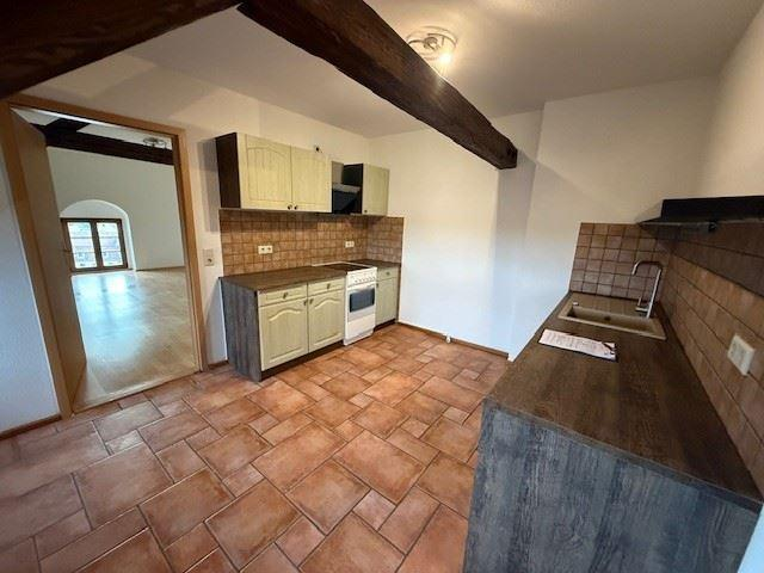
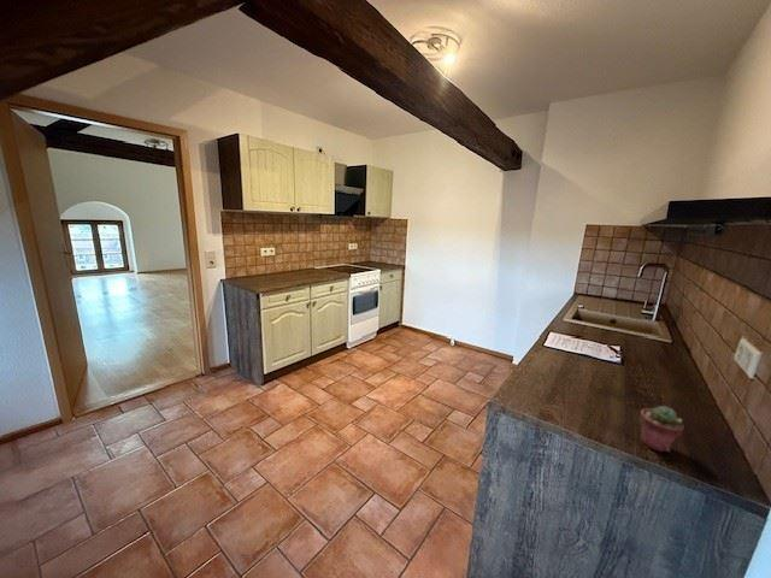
+ potted succulent [638,405,685,453]
